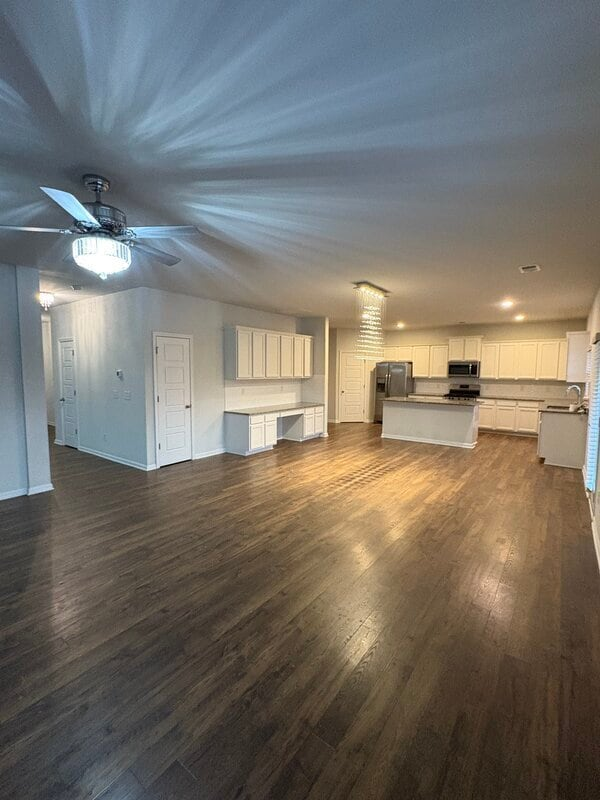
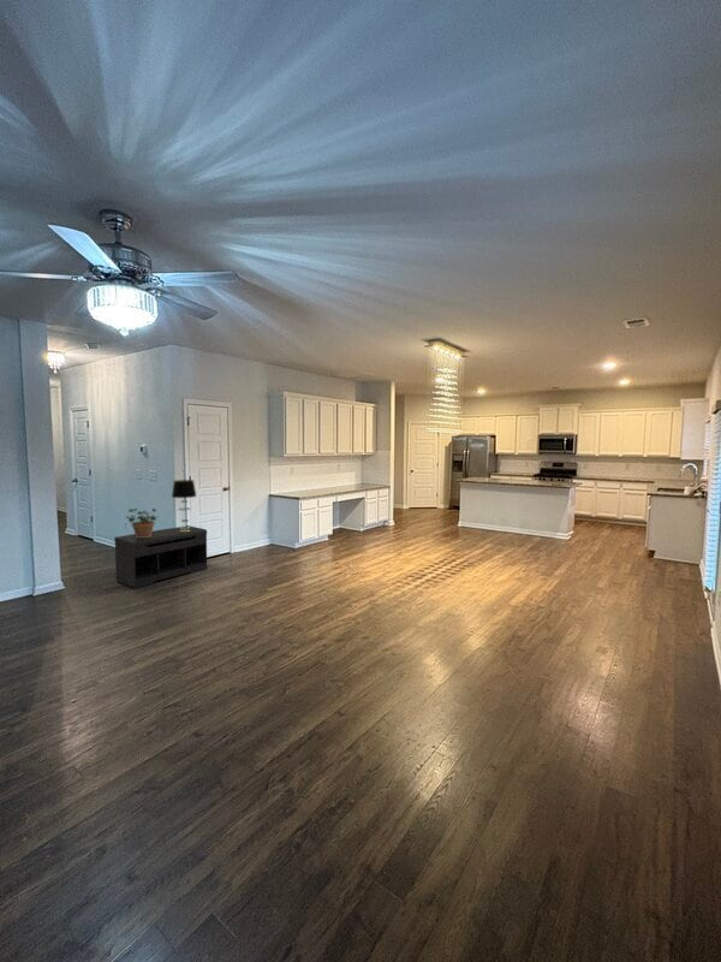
+ table lamp [171,479,198,532]
+ bench [113,524,208,589]
+ potted plant [125,506,157,538]
